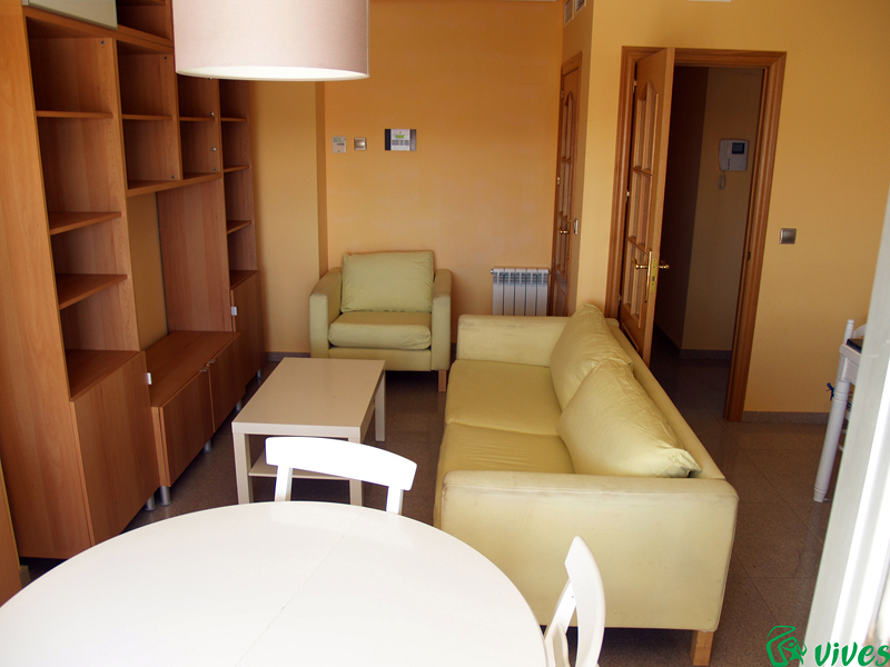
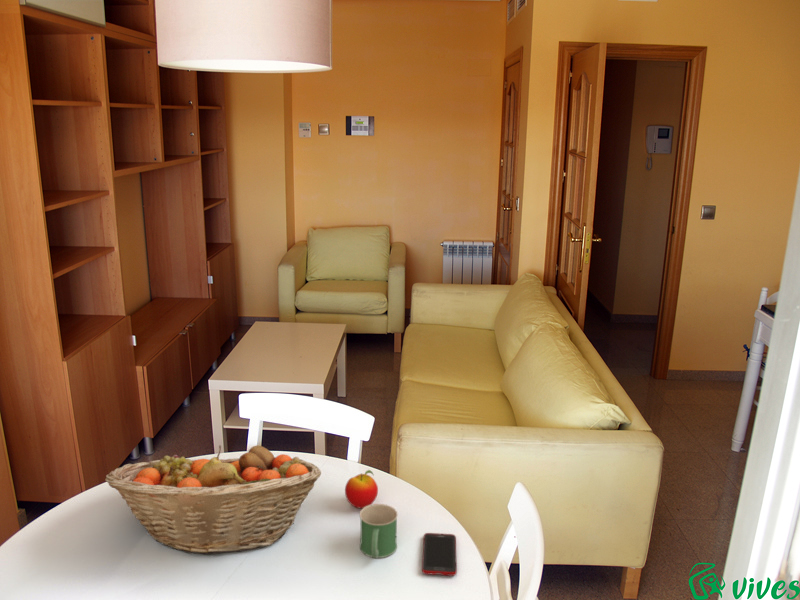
+ apple [344,469,379,509]
+ cell phone [421,532,458,577]
+ mug [359,503,399,559]
+ fruit basket [104,445,322,556]
